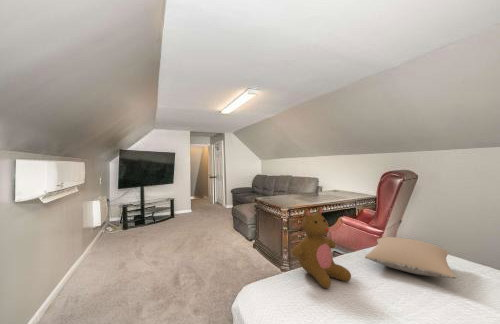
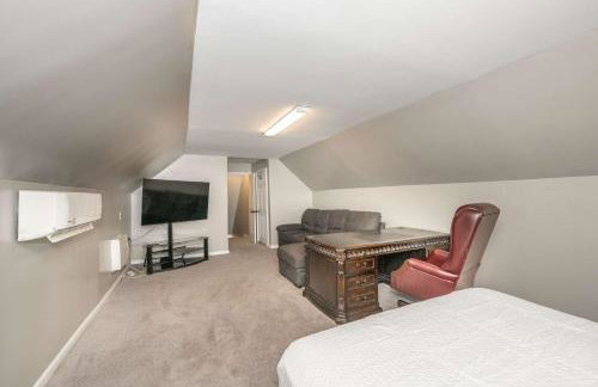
- pillow [364,236,457,279]
- teddy bear [291,206,352,289]
